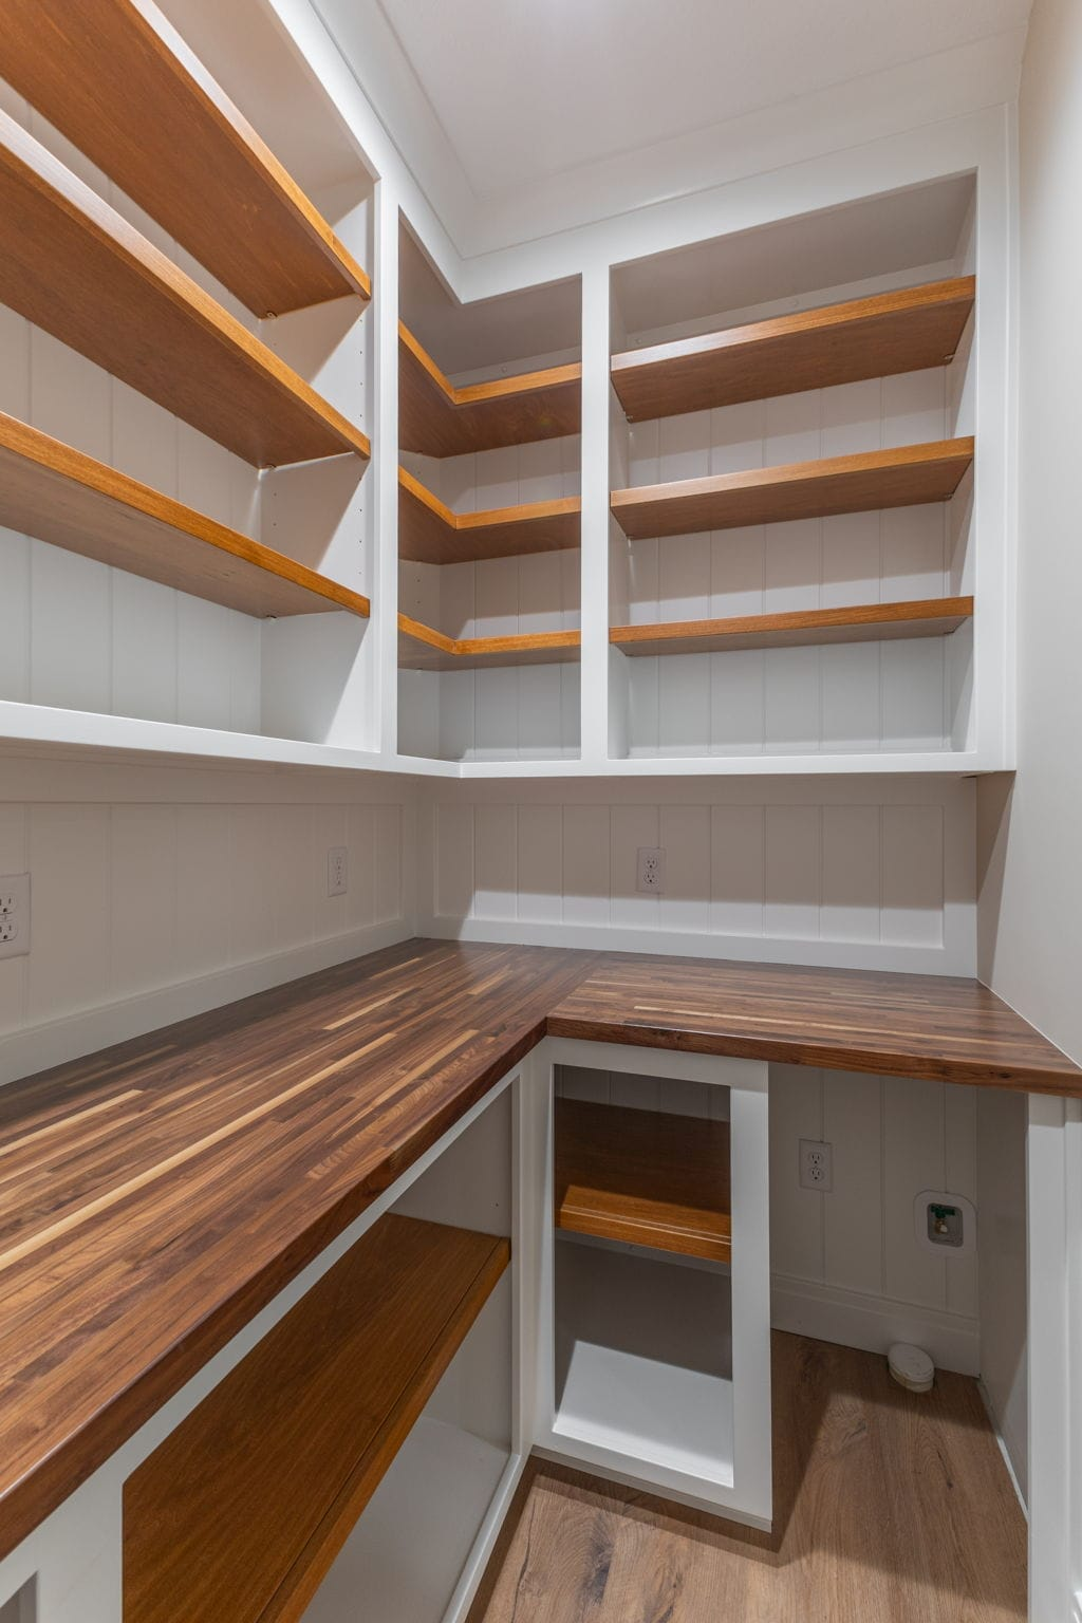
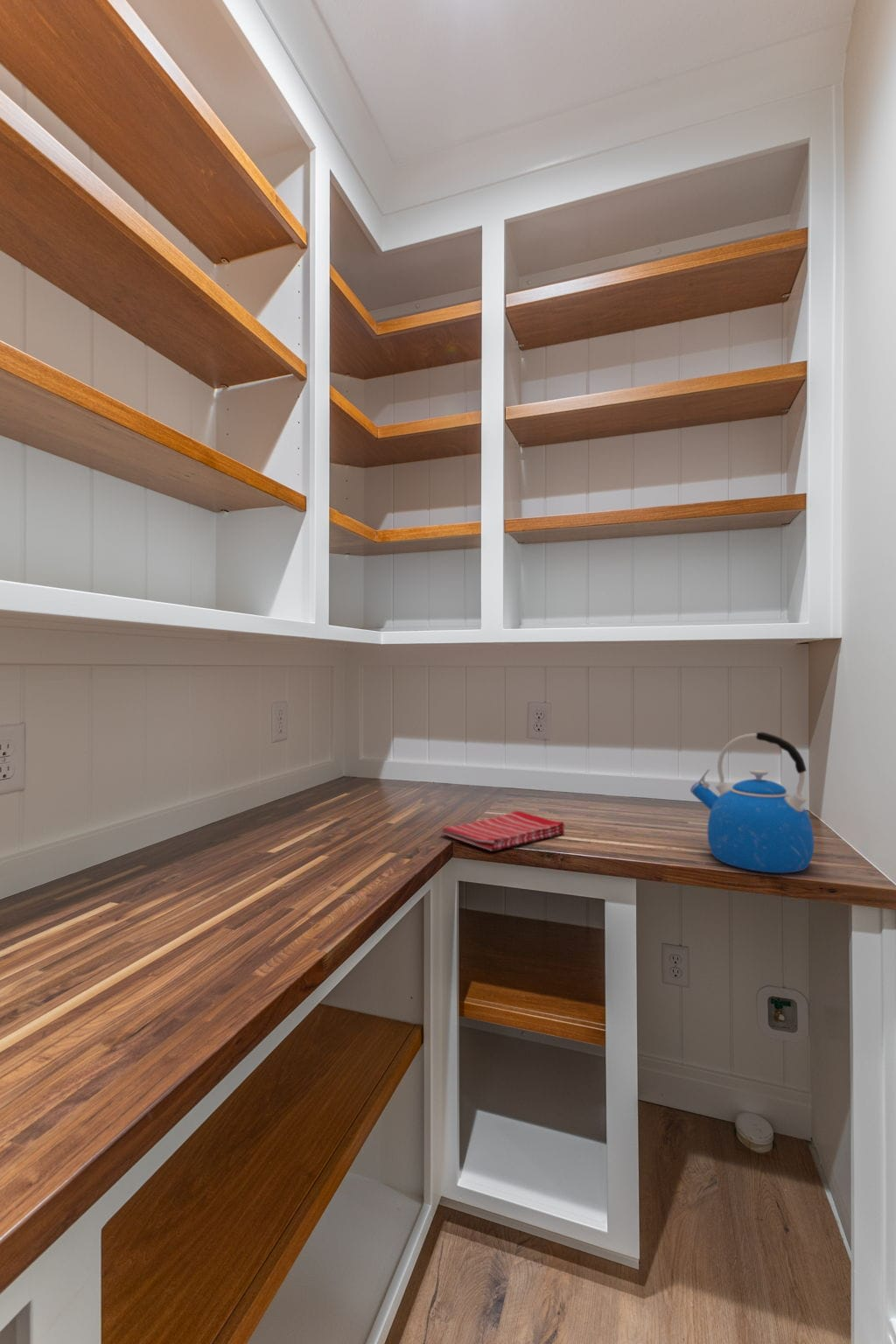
+ kettle [690,732,815,874]
+ dish towel [440,810,565,852]
